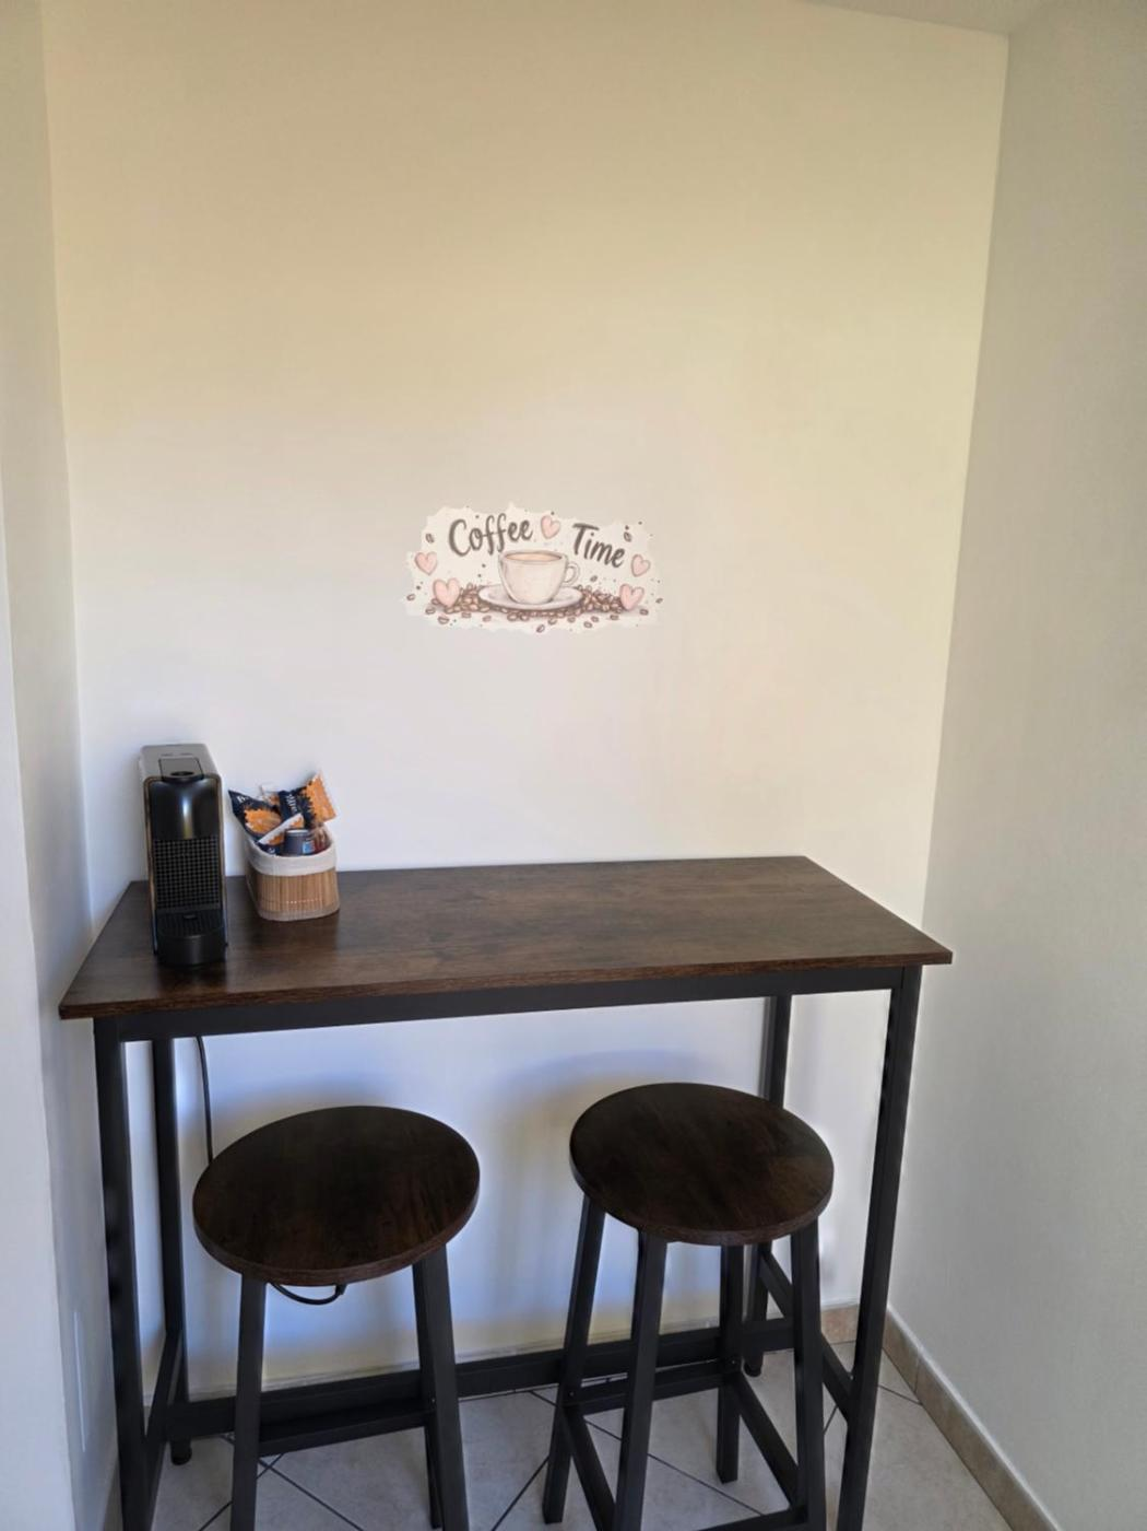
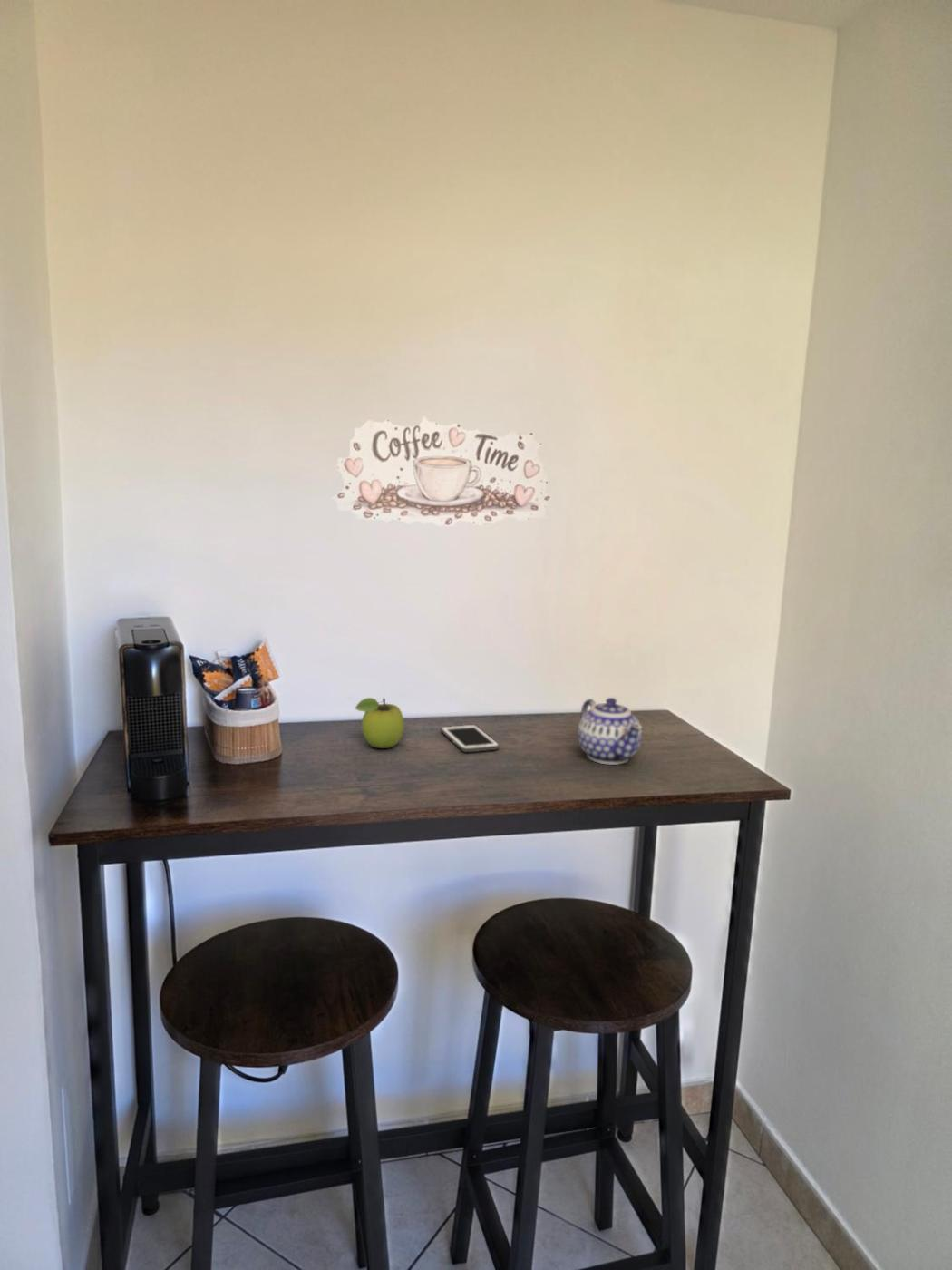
+ cell phone [440,724,500,753]
+ fruit [355,697,405,749]
+ teapot [577,697,644,766]
